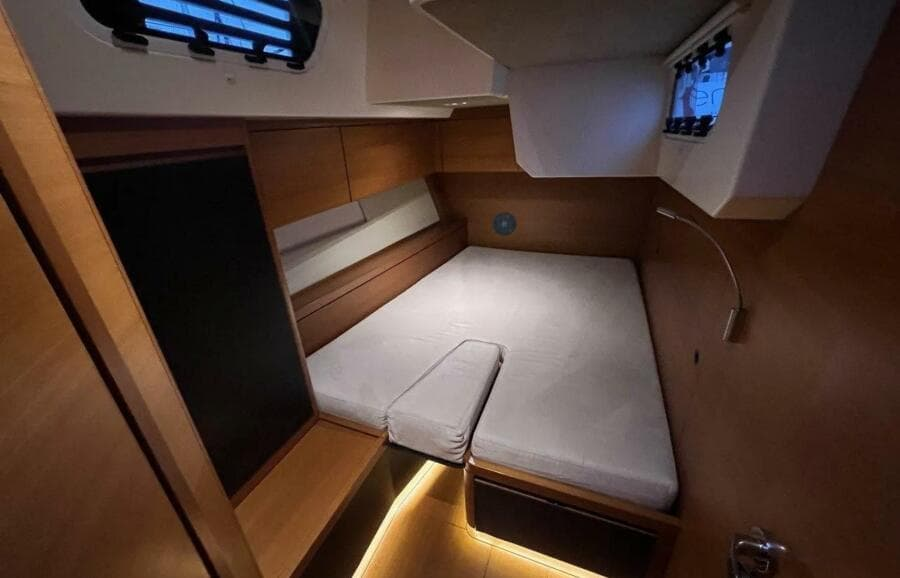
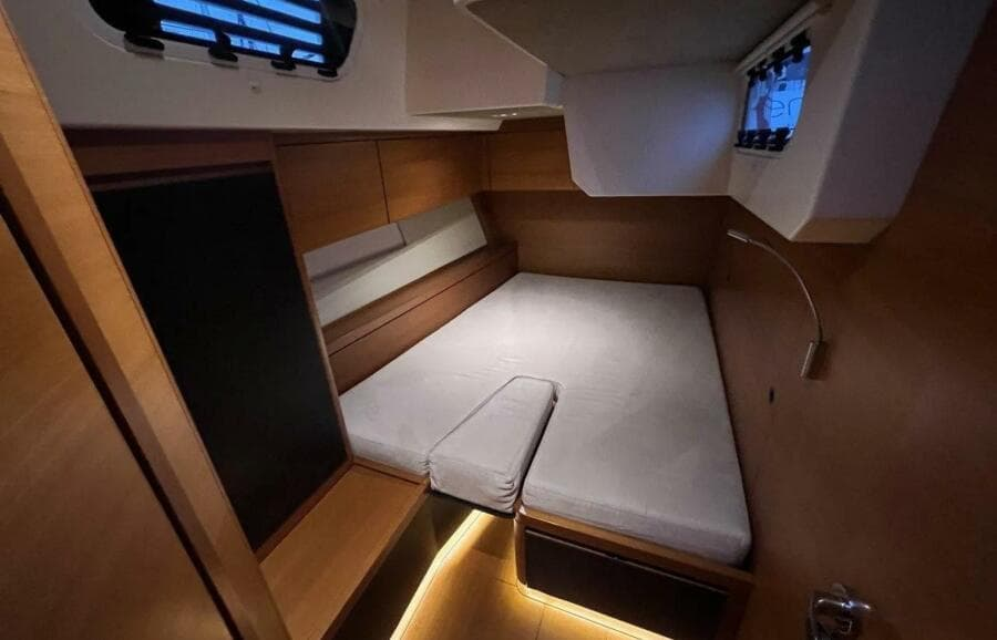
- compass [492,211,517,237]
